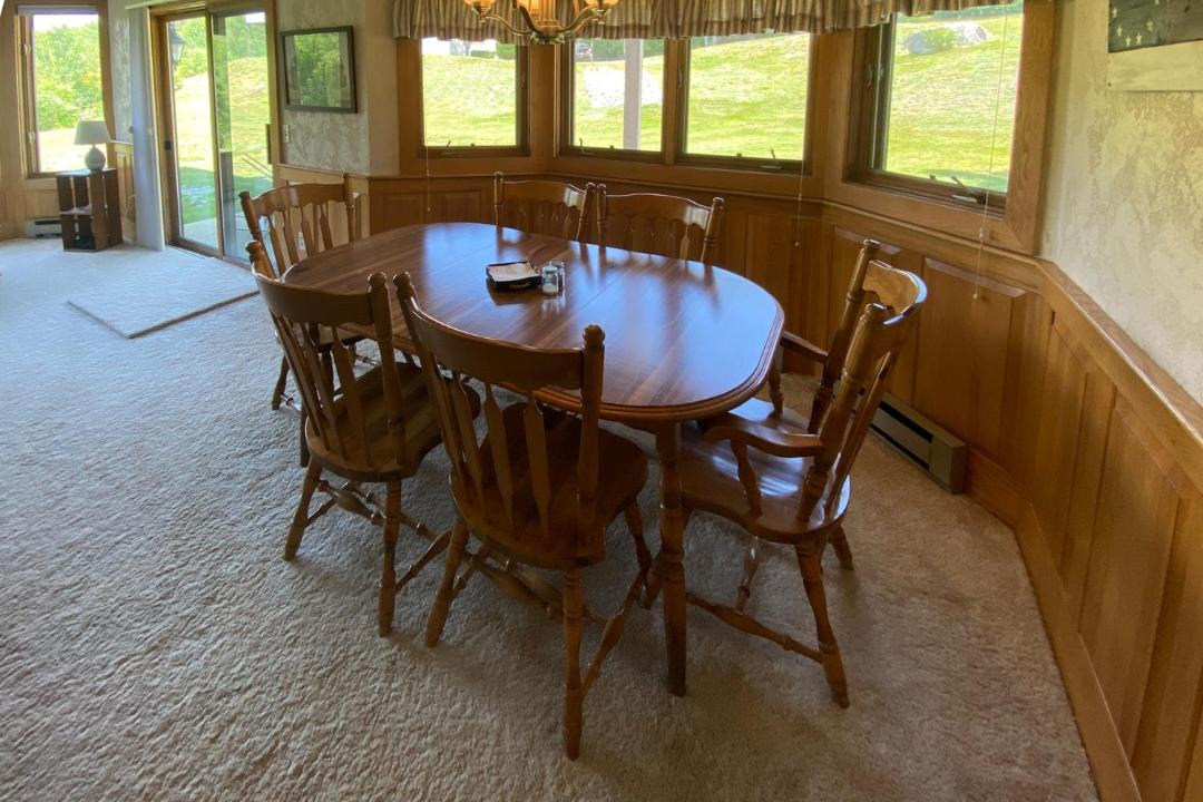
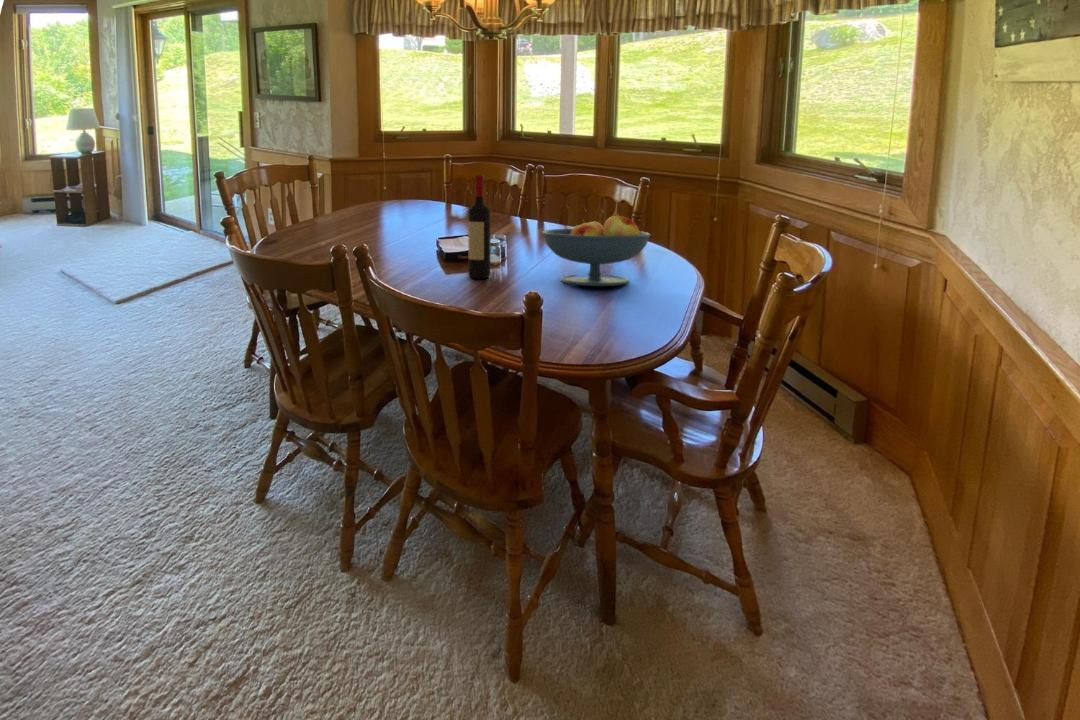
+ wine bottle [467,174,491,279]
+ fruit bowl [541,215,652,287]
